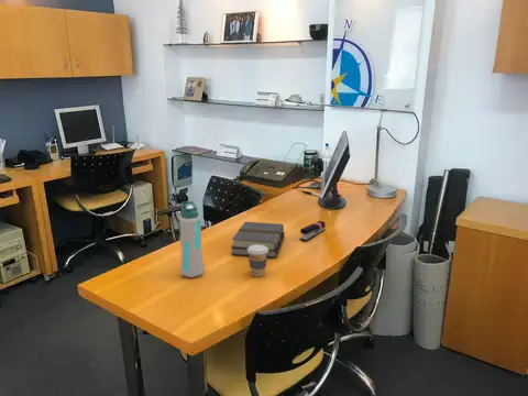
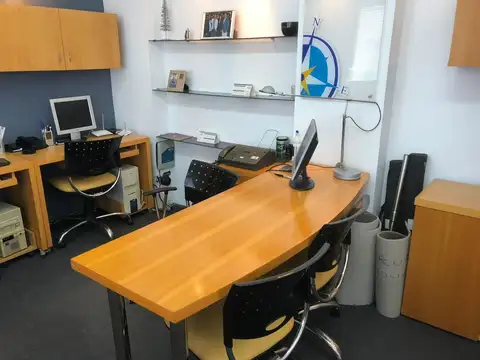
- coffee cup [248,244,268,278]
- water bottle [178,200,205,278]
- book [230,221,286,258]
- stapler [299,220,327,242]
